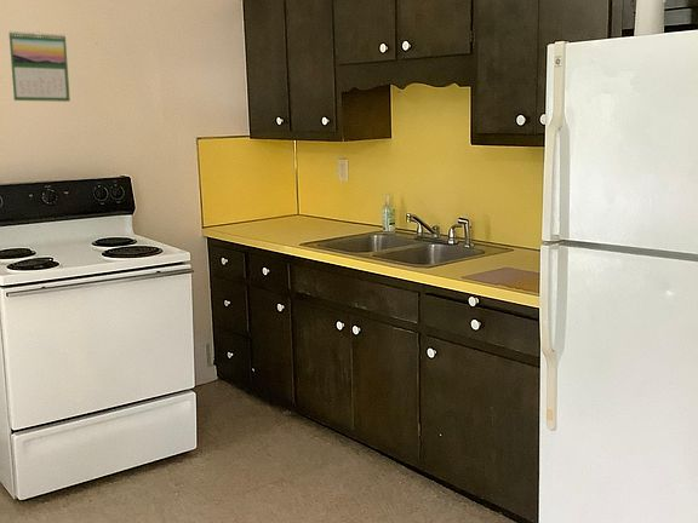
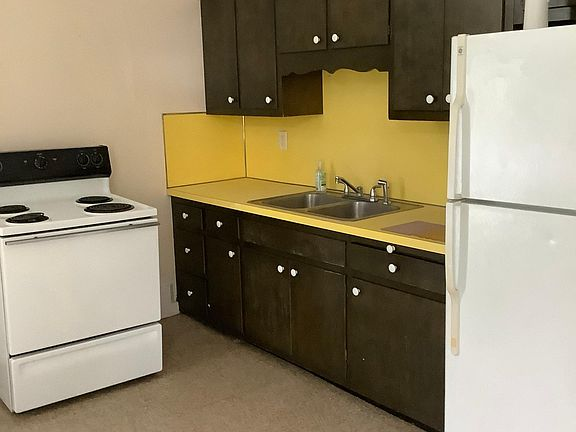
- calendar [7,30,71,103]
